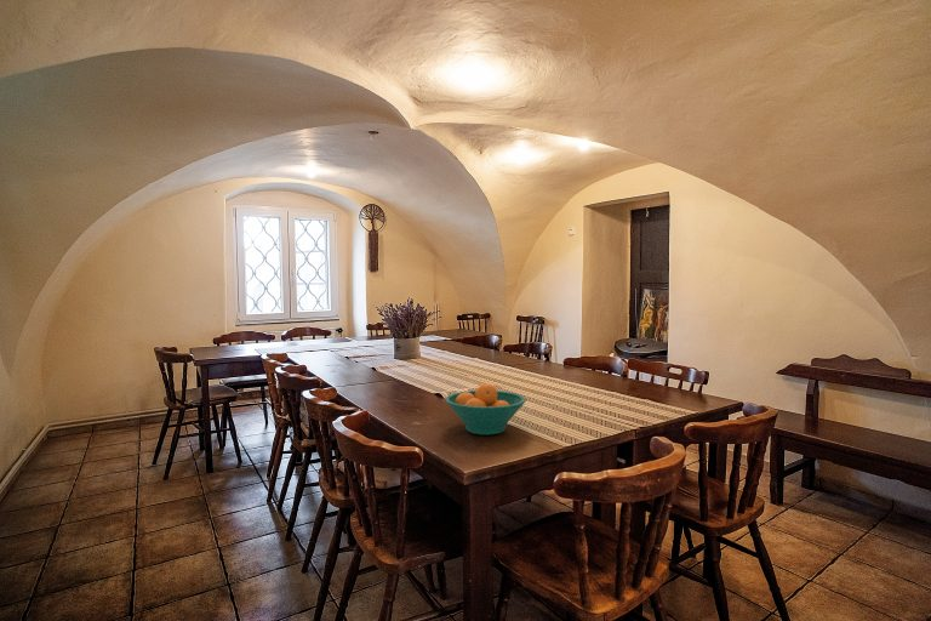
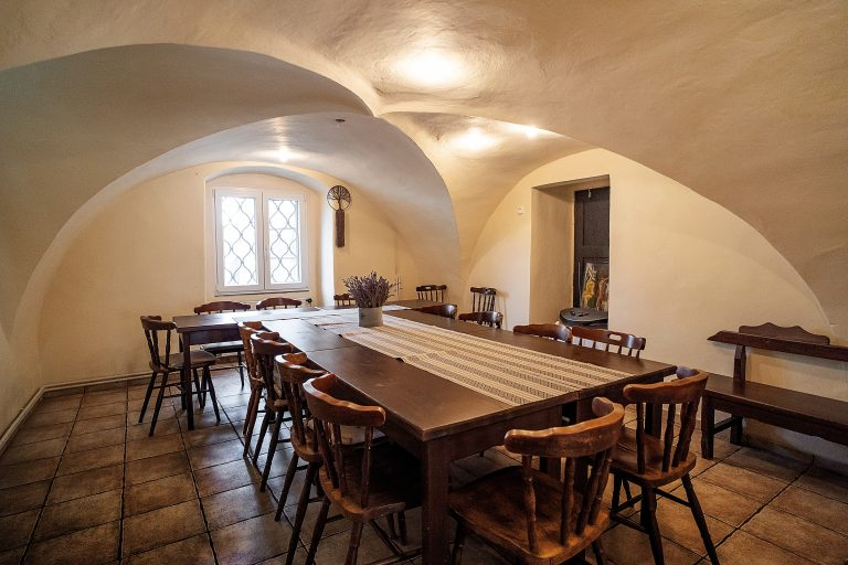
- fruit bowl [444,382,527,435]
